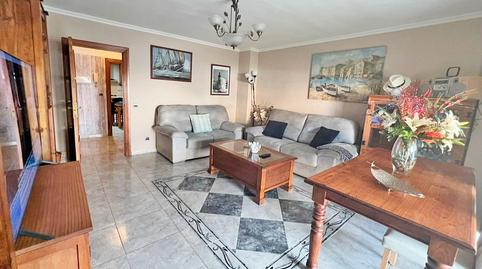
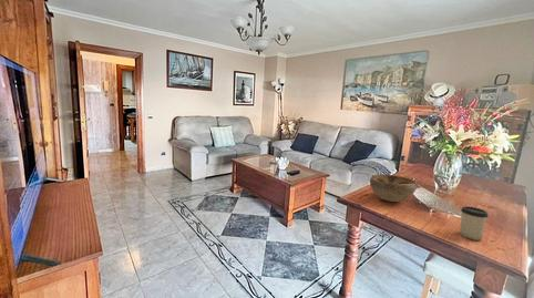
+ decorative bowl [369,173,419,203]
+ cup [459,205,490,242]
